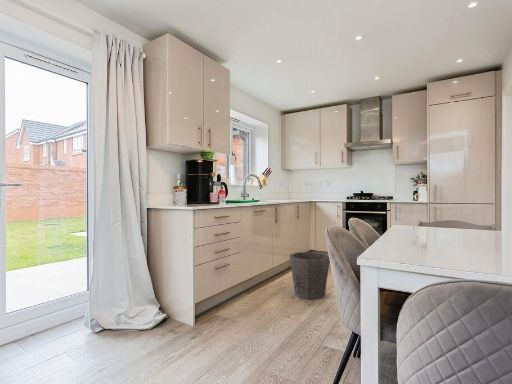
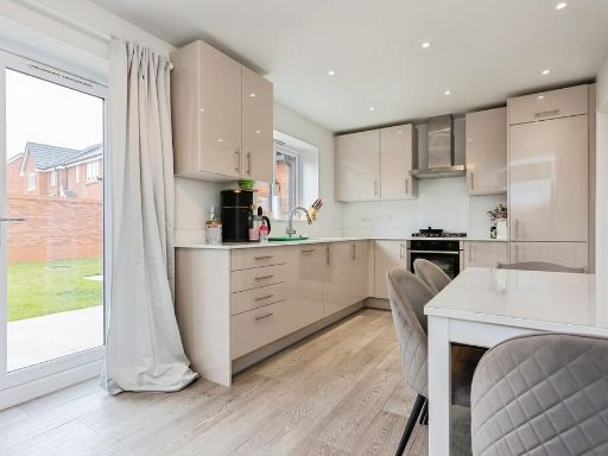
- waste bin [289,251,330,300]
